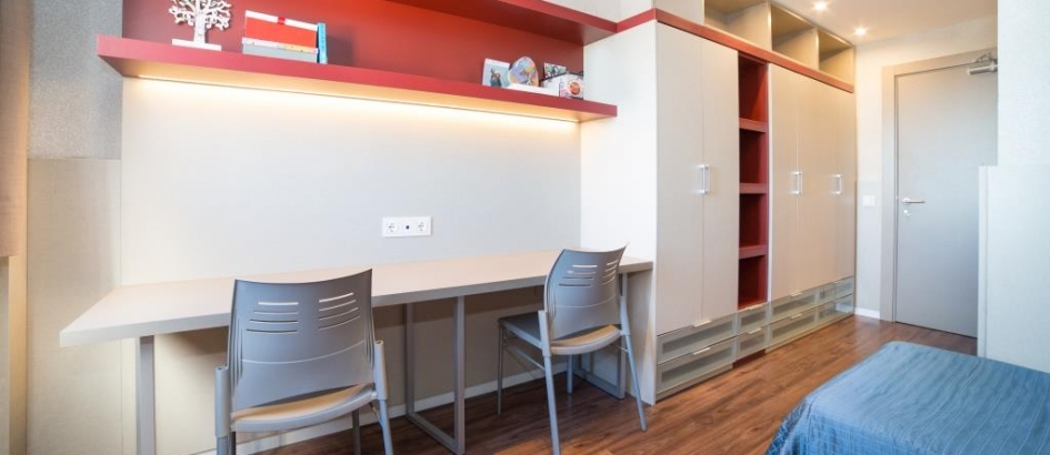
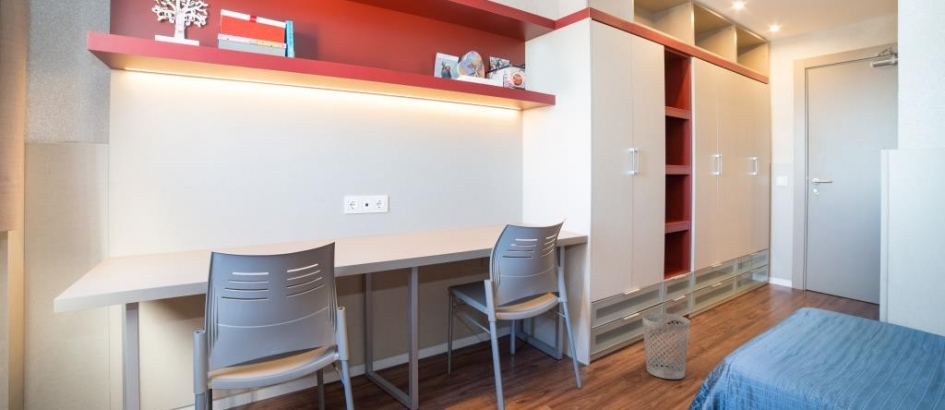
+ wastebasket [641,312,691,380]
